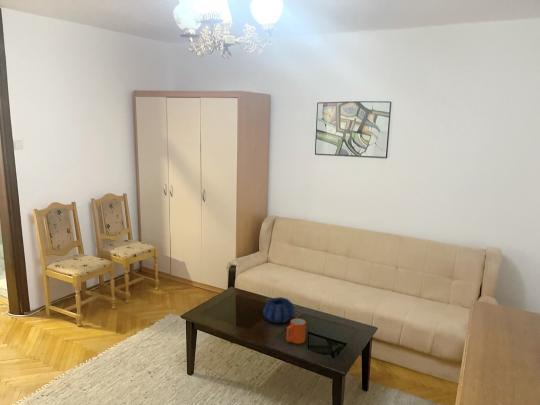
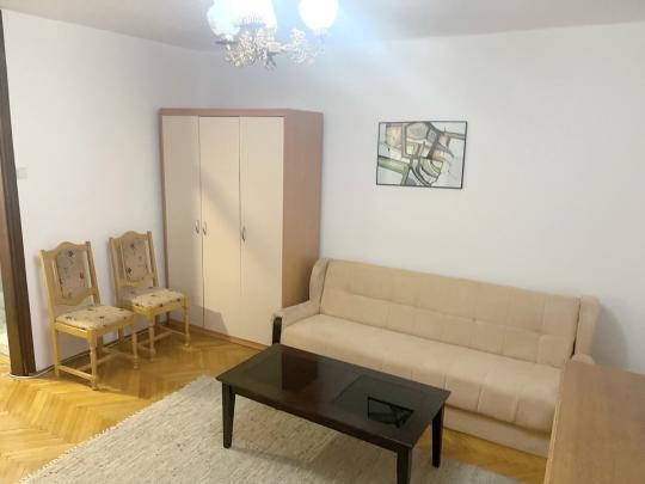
- mug [285,317,307,345]
- decorative bowl [262,296,295,324]
